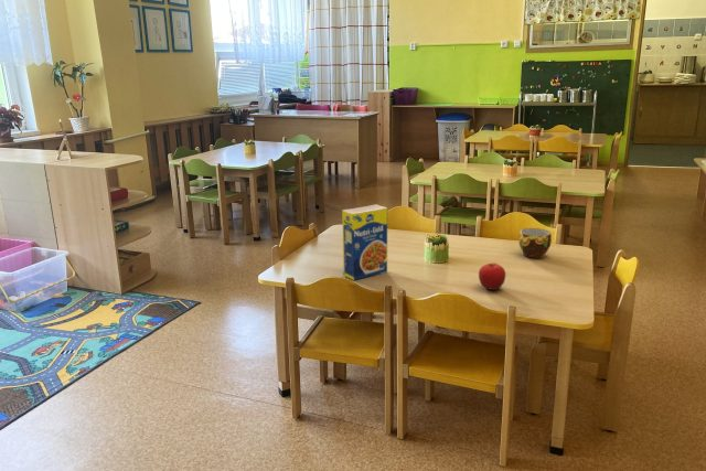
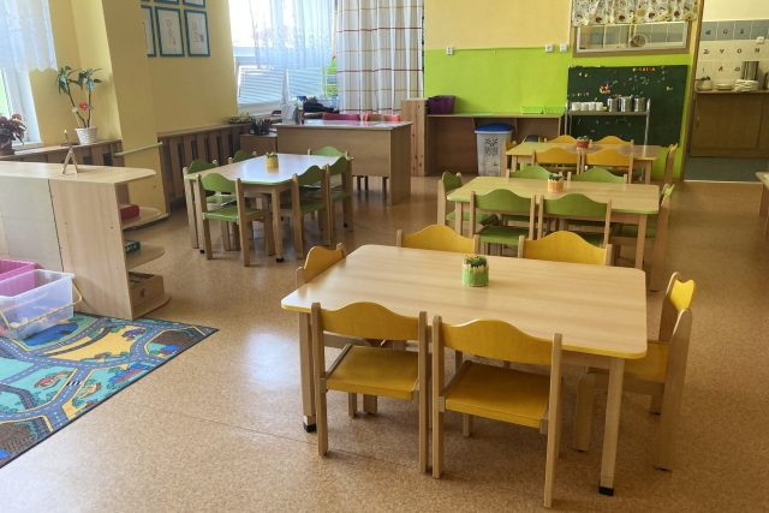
- fruit [478,263,506,291]
- legume [341,203,388,281]
- cup [517,227,553,259]
